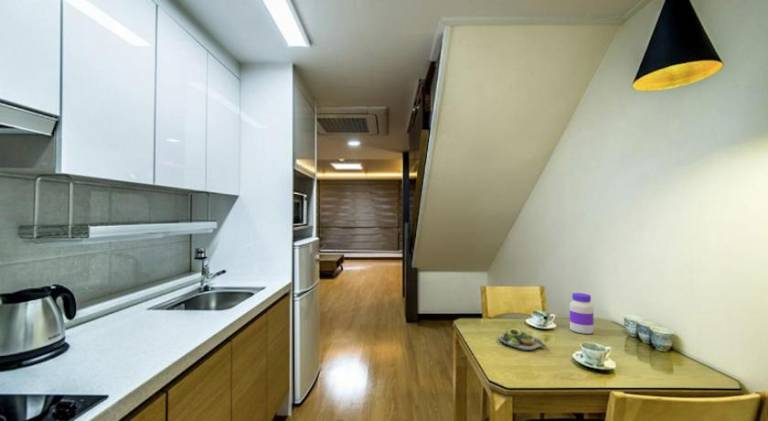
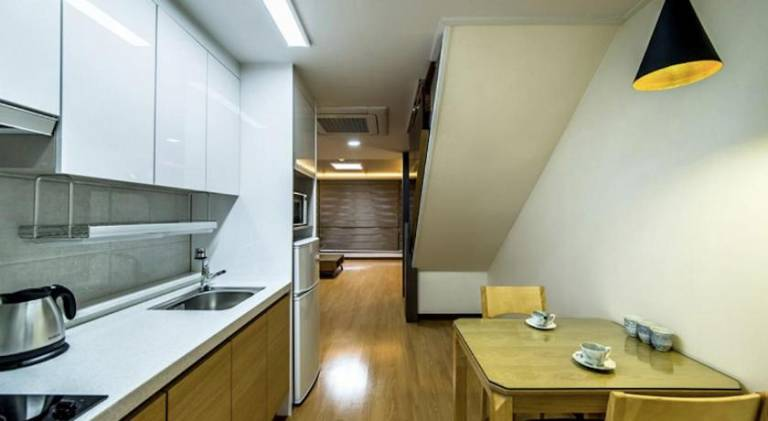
- salad plate [497,326,548,351]
- jar [569,292,595,335]
